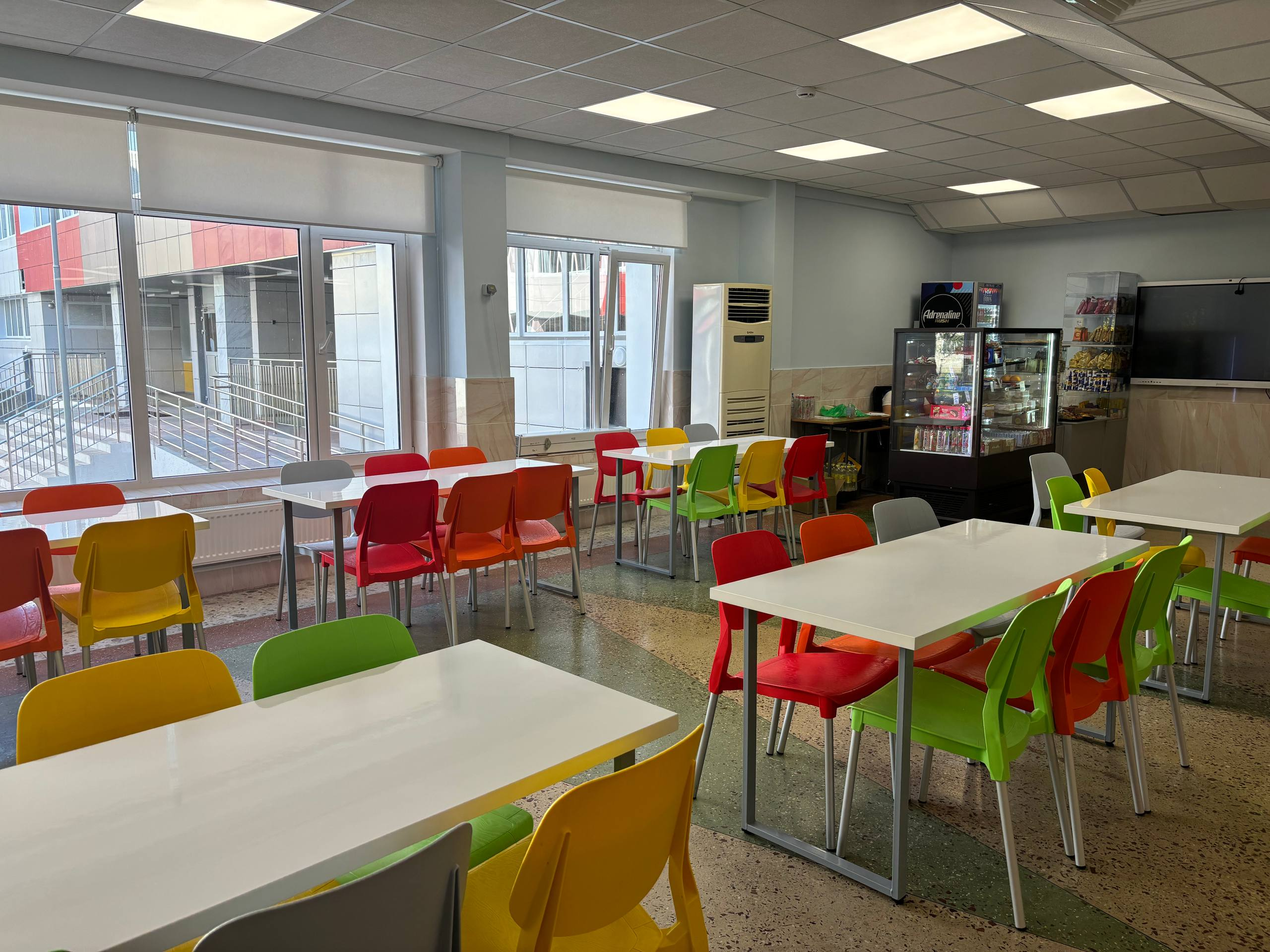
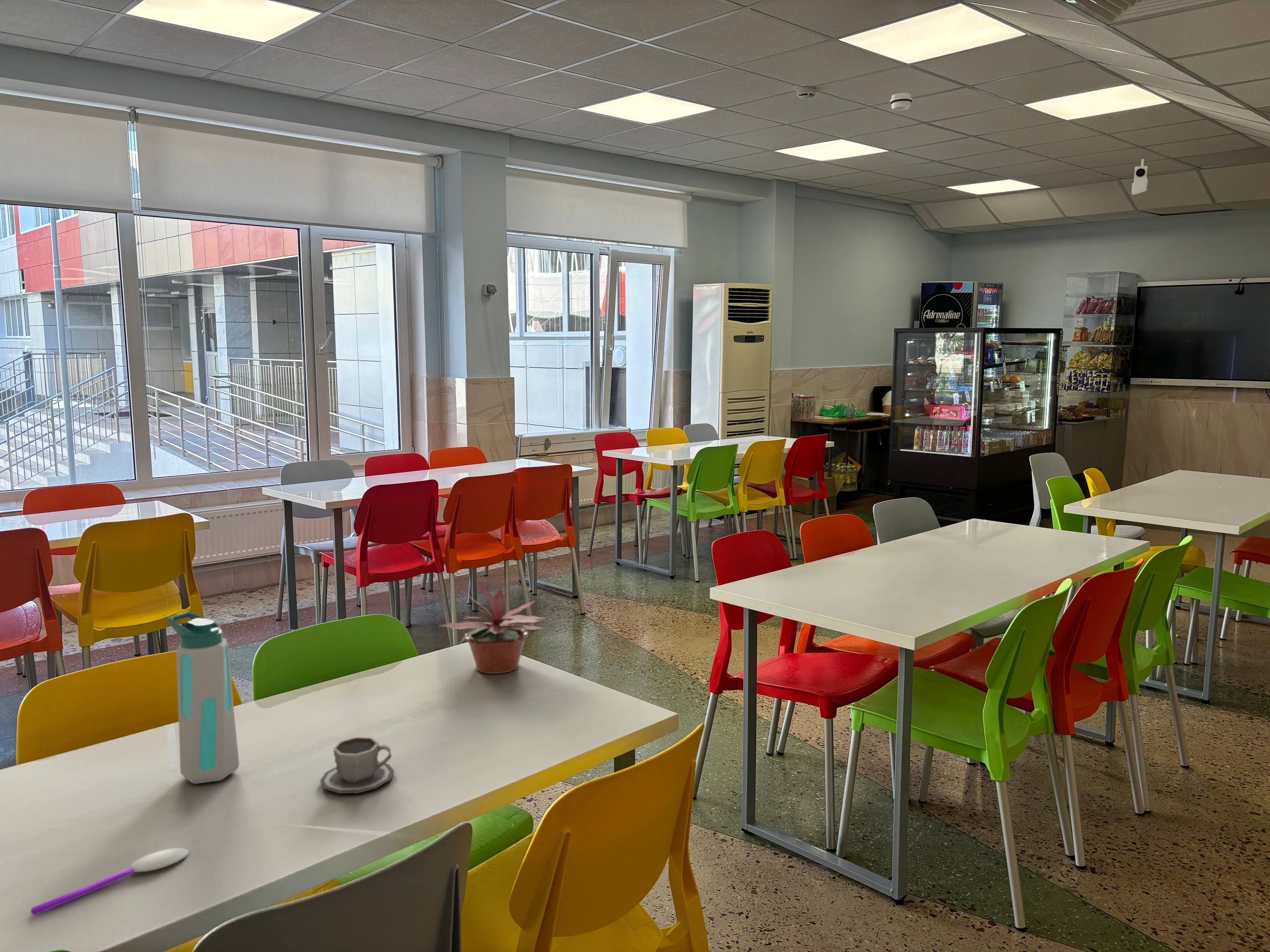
+ potted plant [436,577,545,674]
+ water bottle [167,611,240,784]
+ cup [320,736,395,794]
+ security camera [1131,158,1148,195]
+ smoke detector [889,92,913,111]
+ spoon [30,847,189,915]
